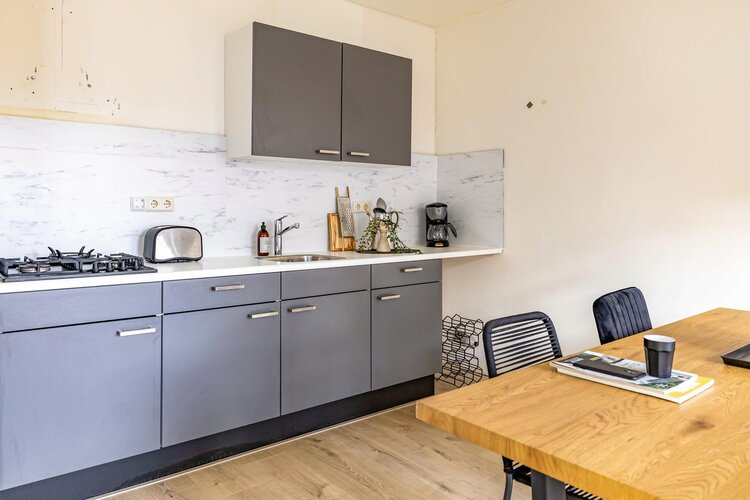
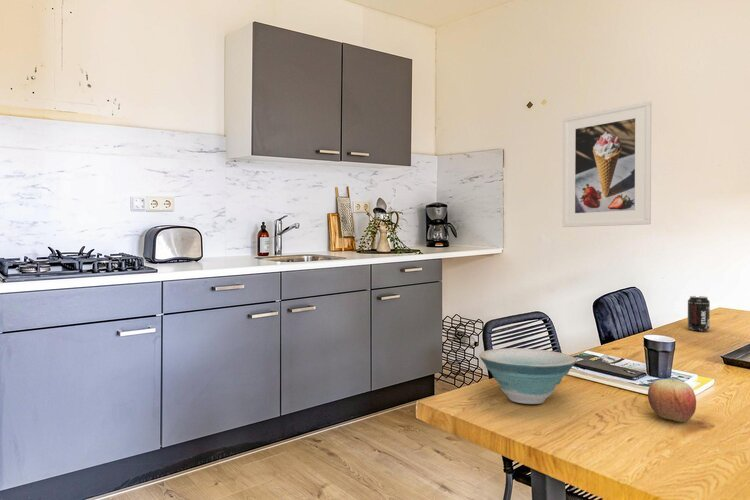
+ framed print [562,100,652,228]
+ bowl [478,347,577,405]
+ beverage can [687,295,711,332]
+ apple [647,378,697,423]
